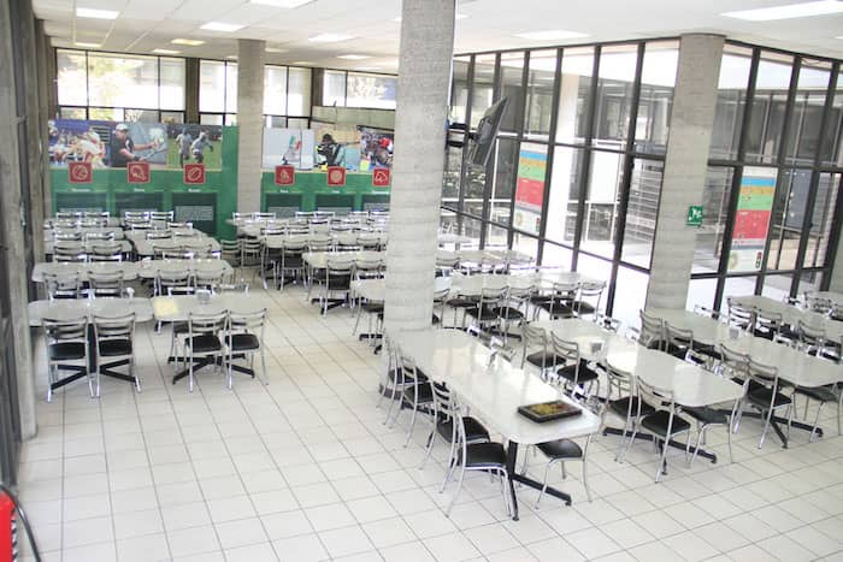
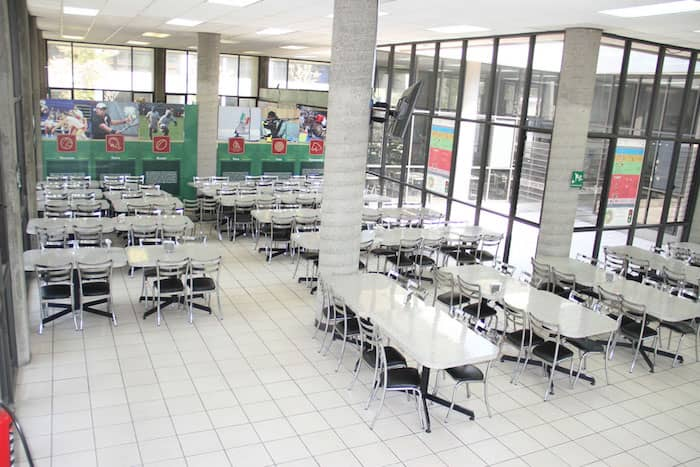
- food tray [515,398,584,422]
